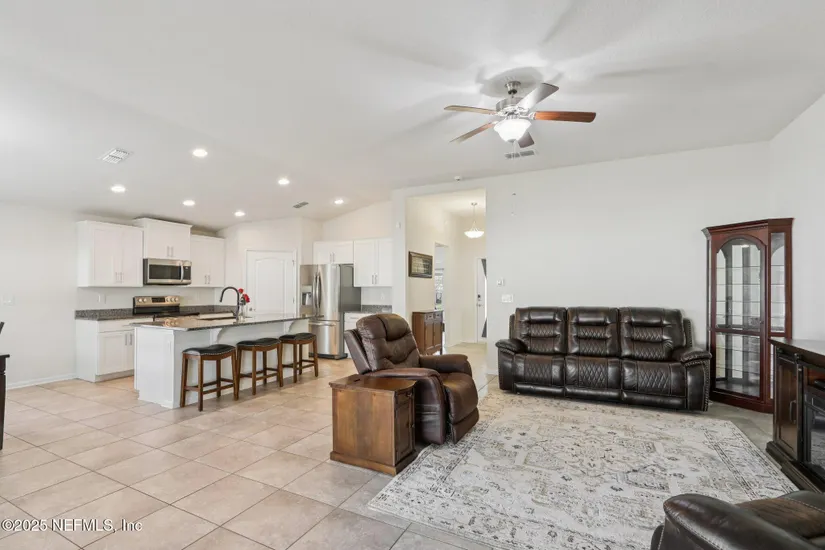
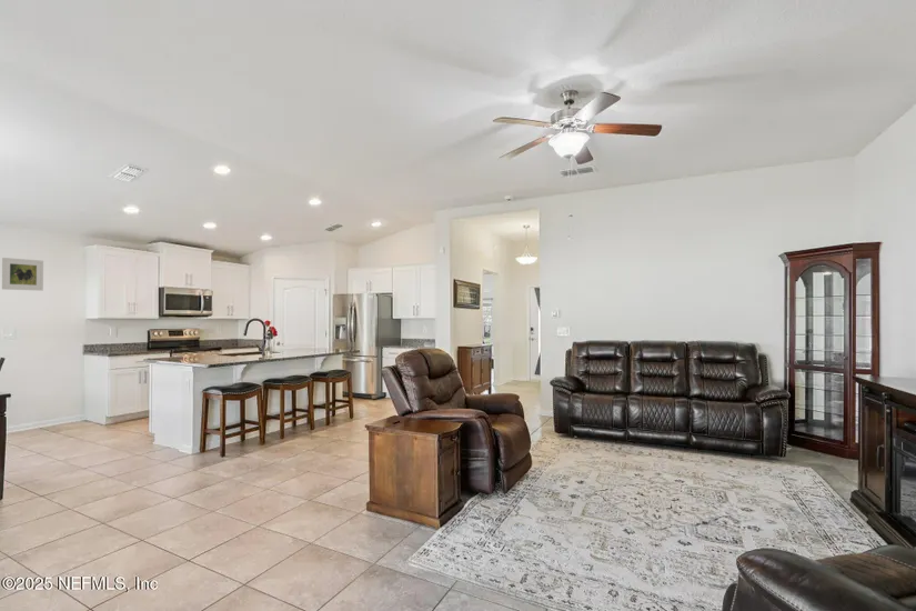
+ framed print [1,257,44,292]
